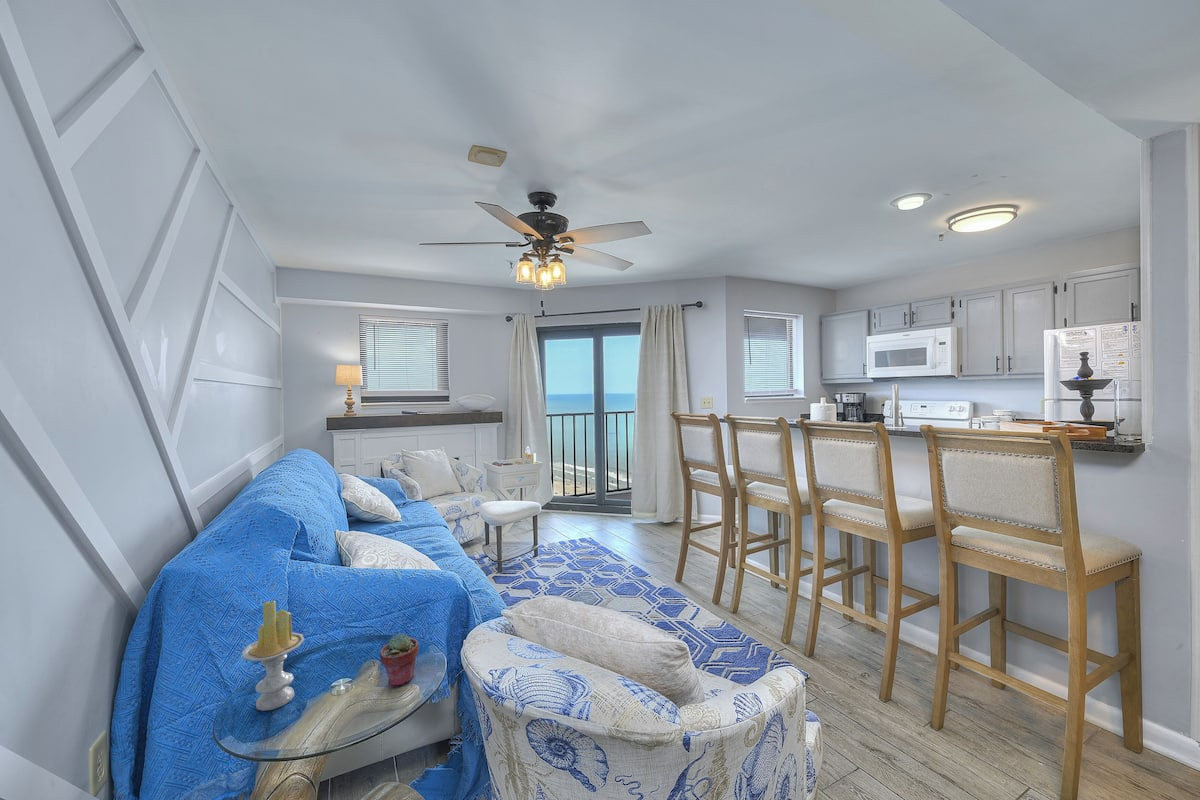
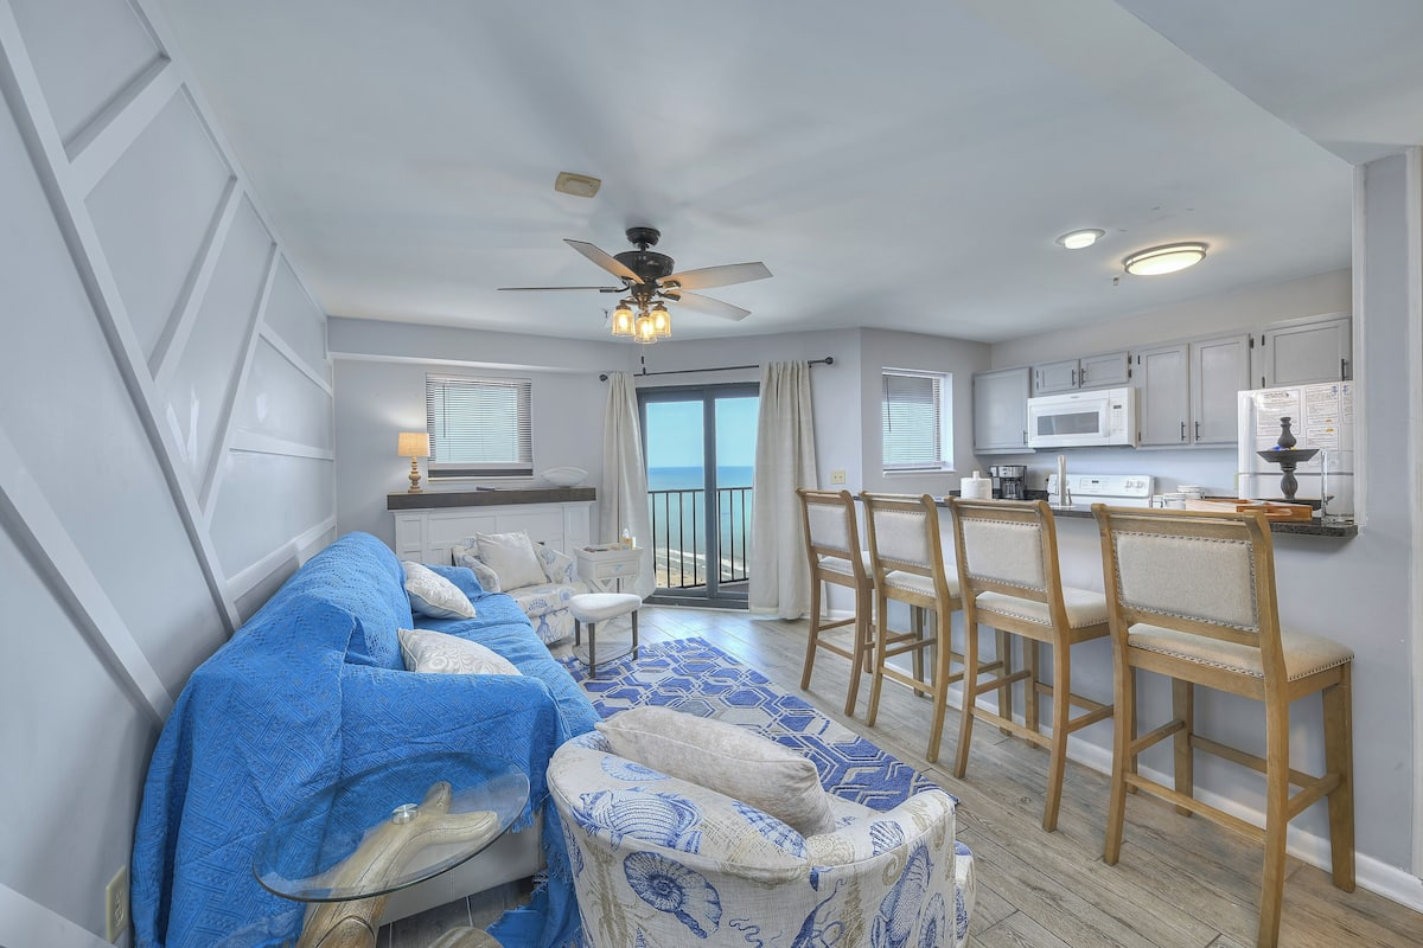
- candle [241,600,305,712]
- potted succulent [379,632,419,688]
